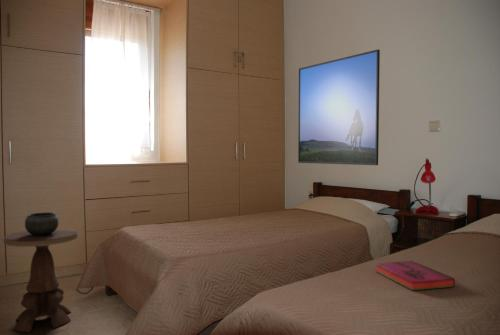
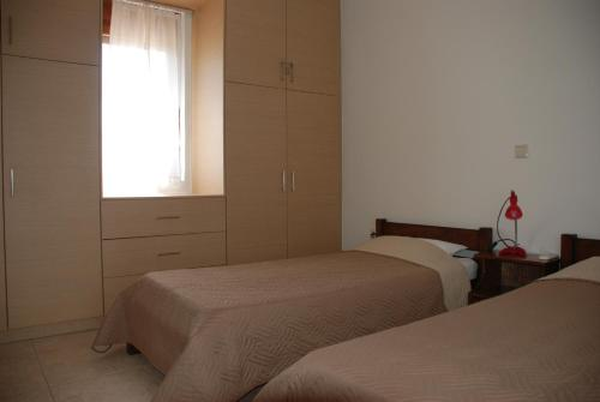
- side table [3,211,79,333]
- hardback book [374,260,456,291]
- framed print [297,49,381,166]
